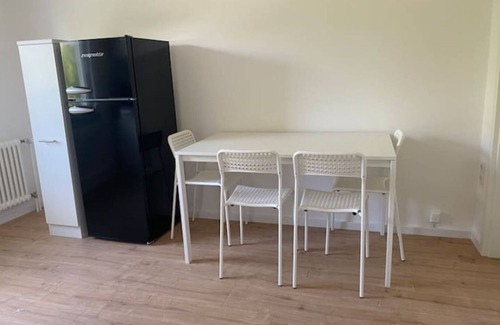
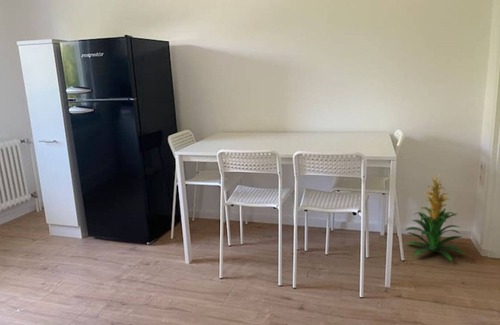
+ indoor plant [404,175,466,262]
